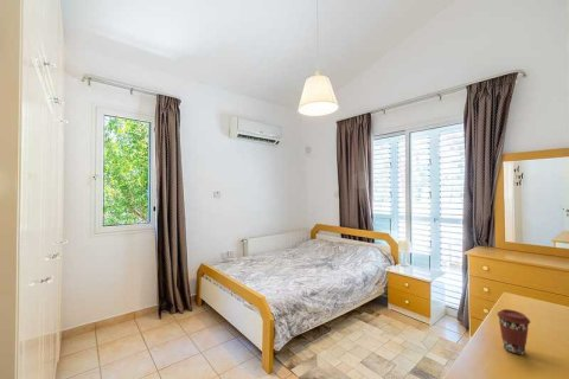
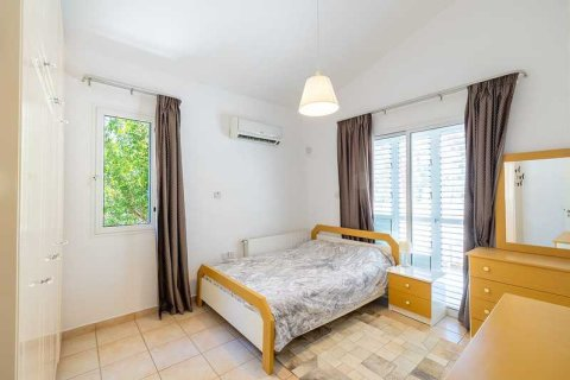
- coffee cup [496,308,531,355]
